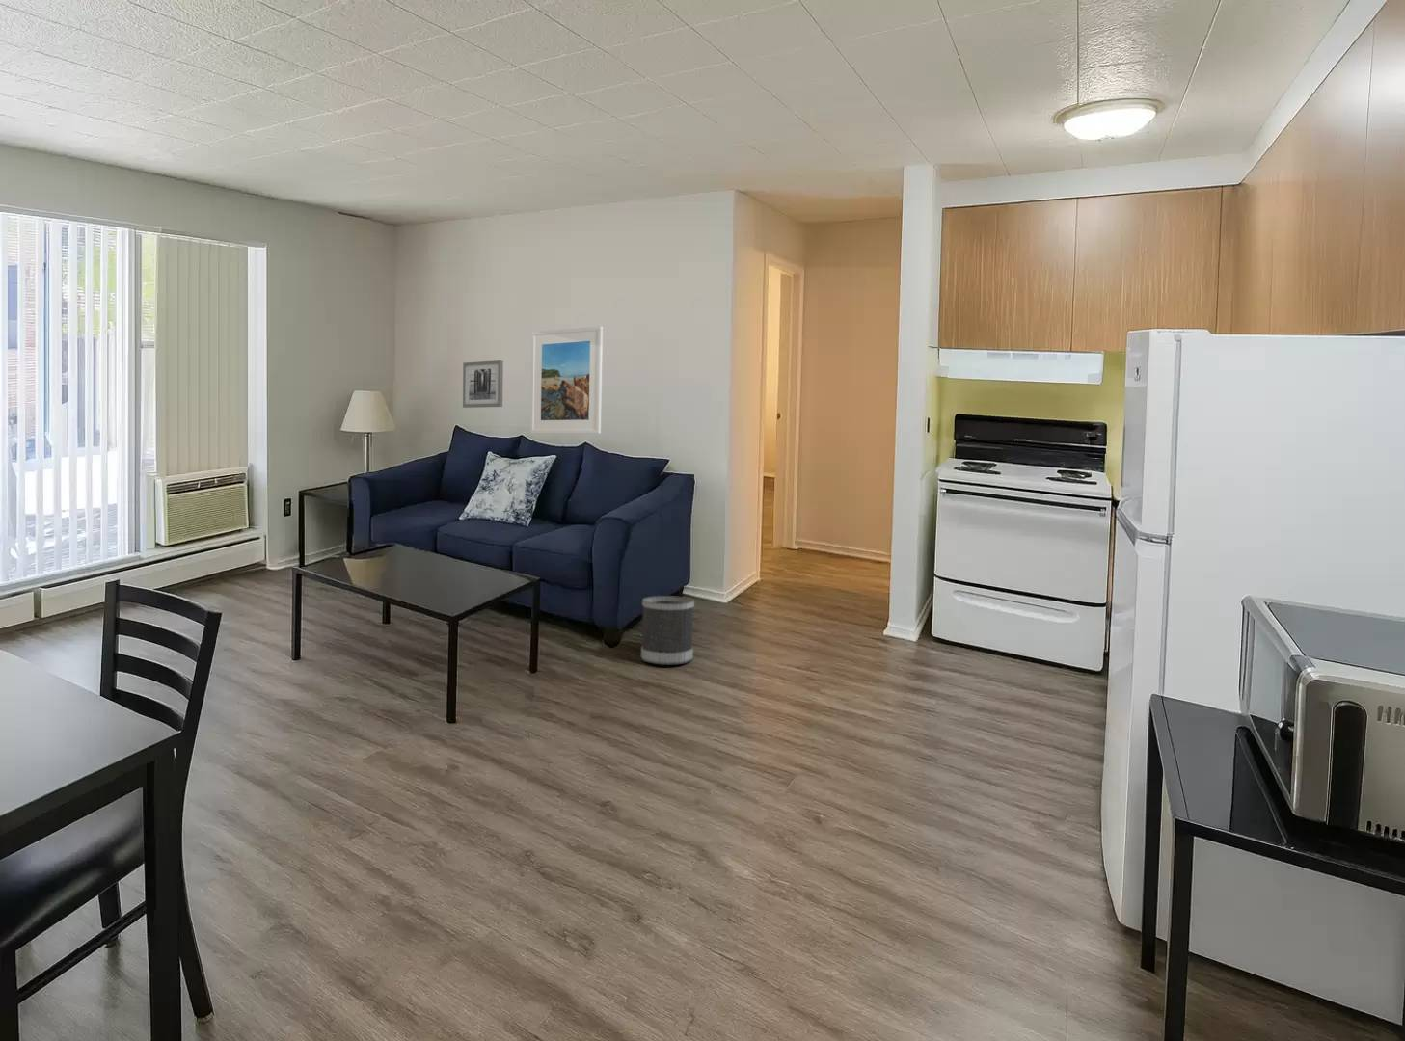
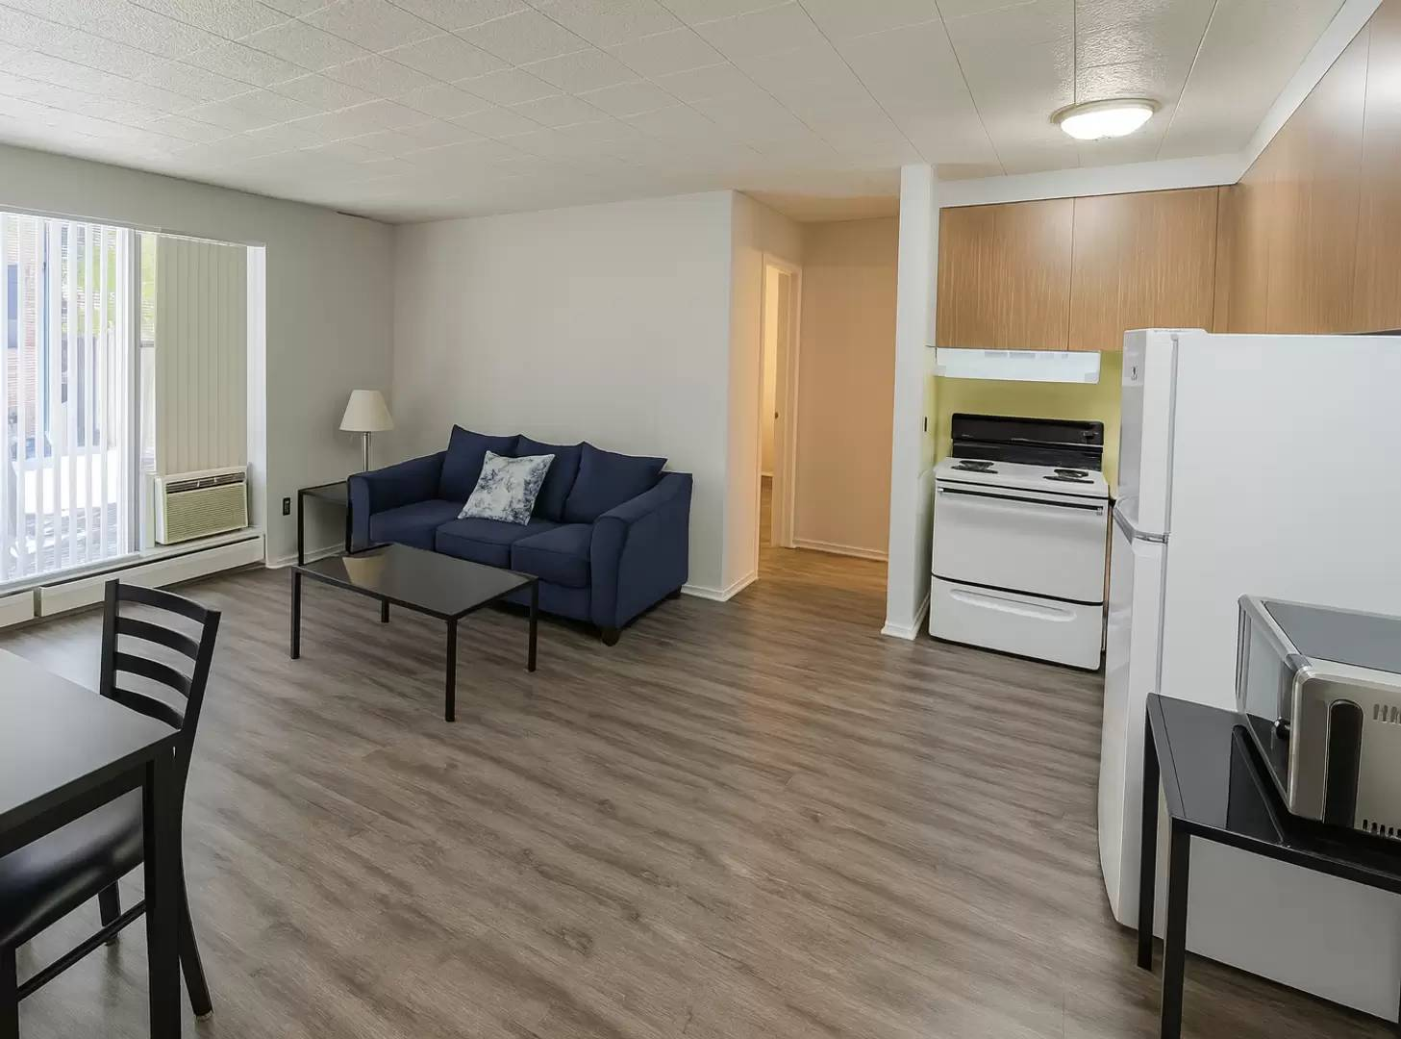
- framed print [530,325,604,435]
- wall art [462,360,504,409]
- wastebasket [640,595,695,666]
